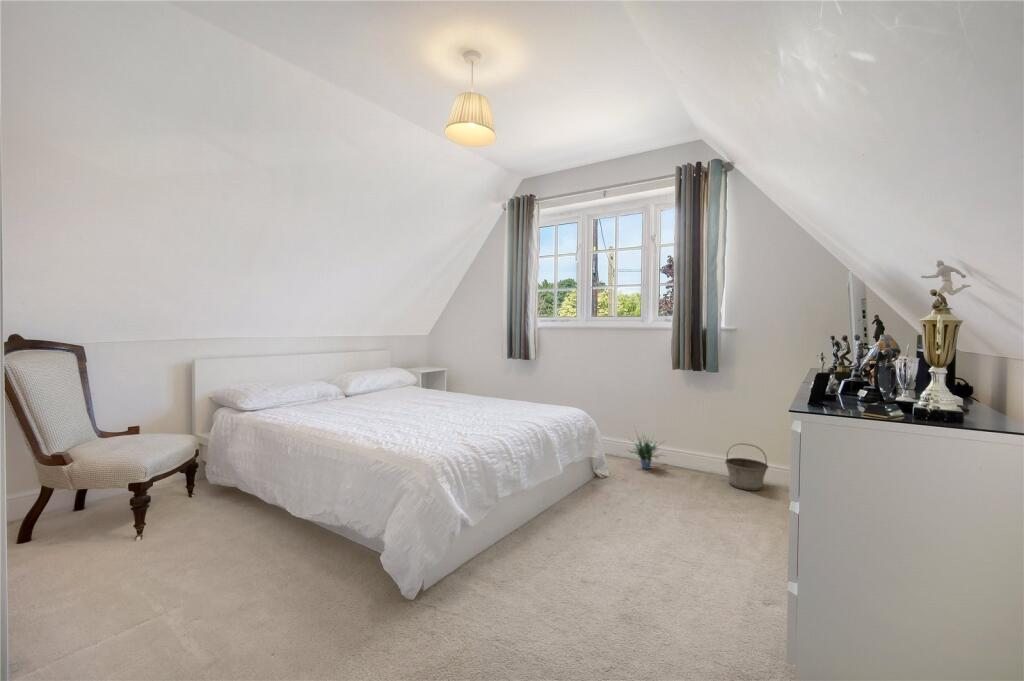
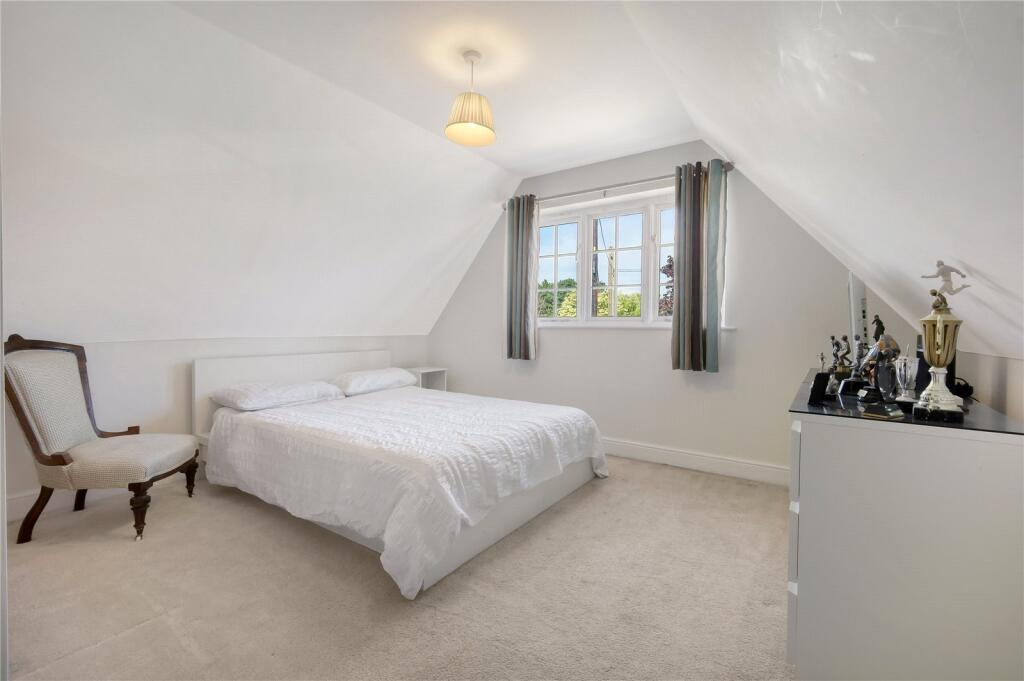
- basket [724,442,769,492]
- potted plant [626,426,666,470]
